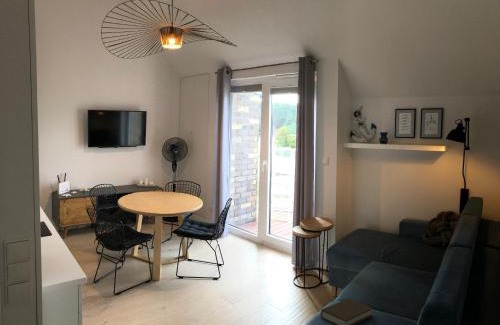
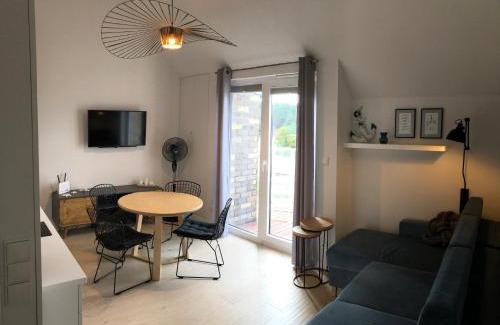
- book [320,298,373,325]
